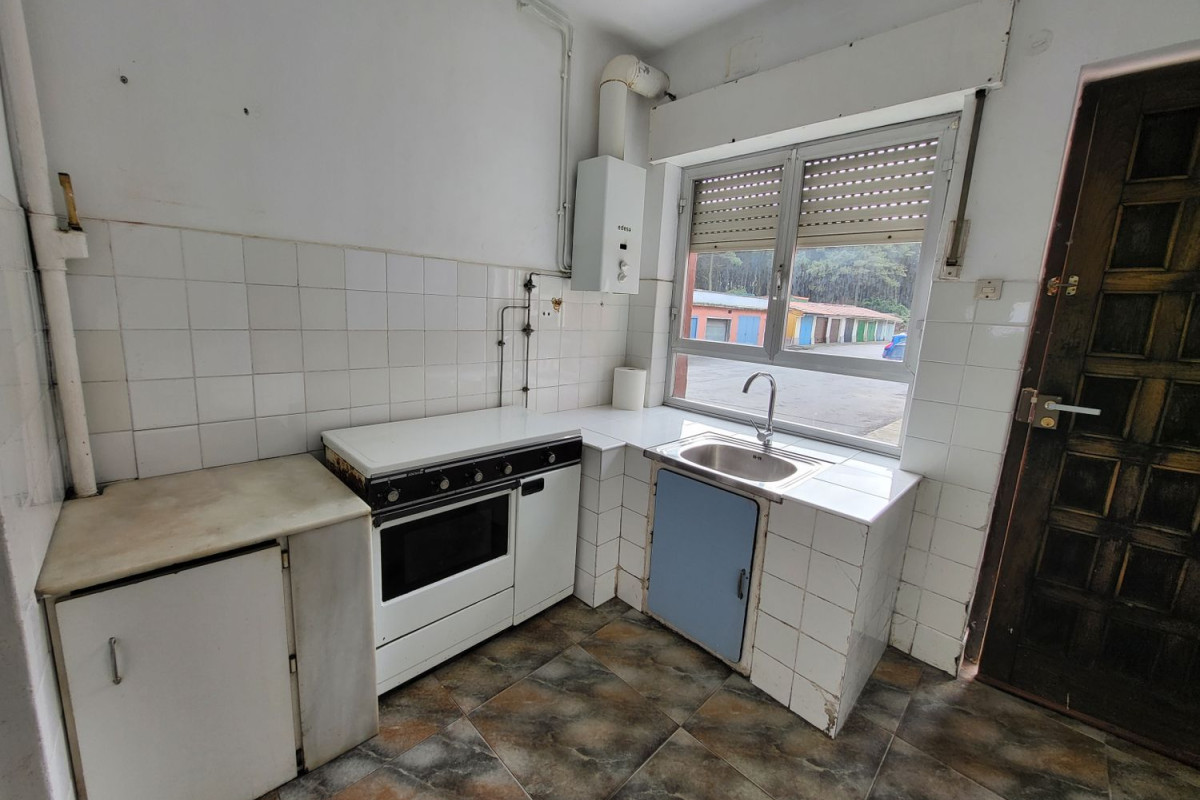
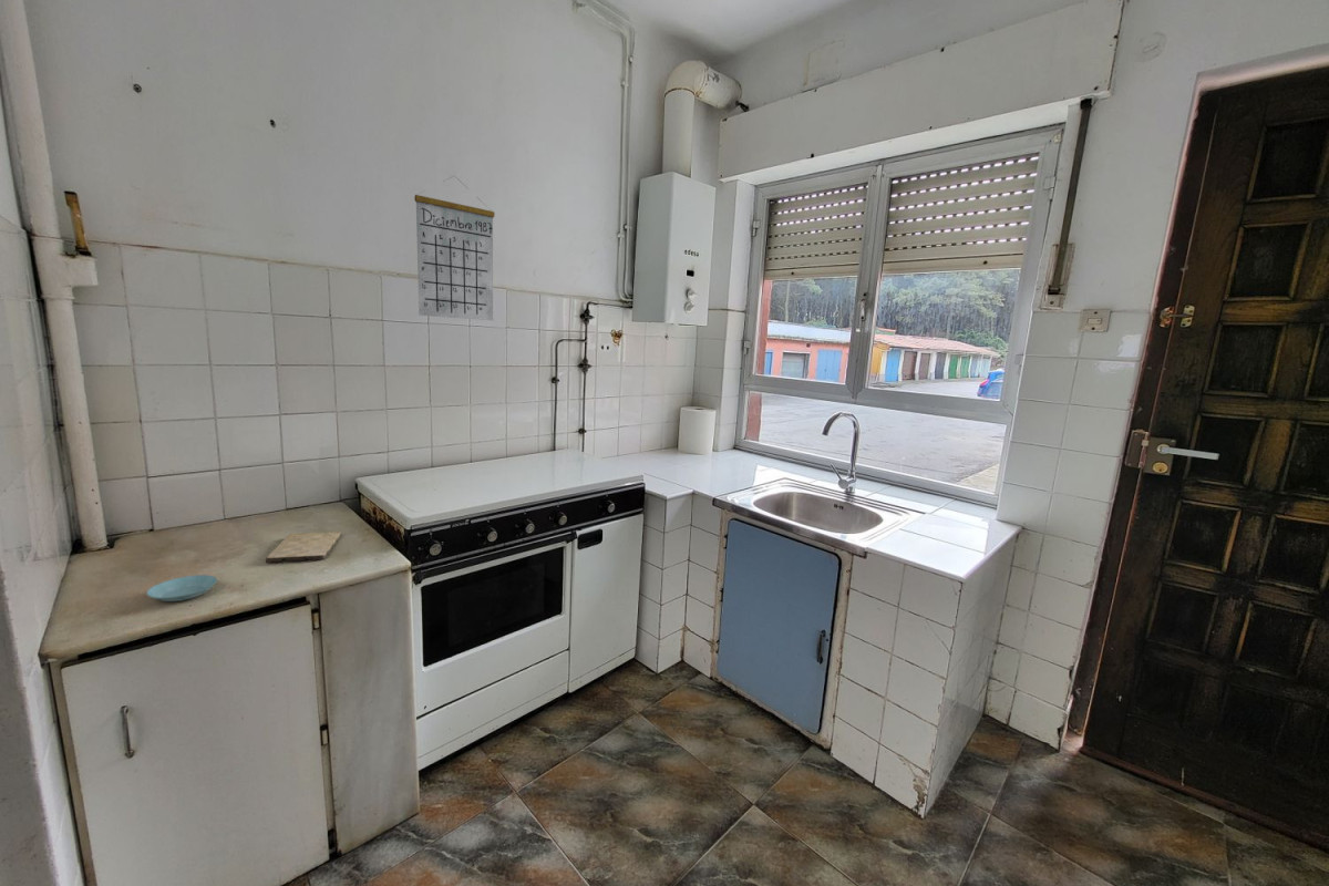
+ calendar [413,175,496,321]
+ saucer [145,574,218,602]
+ cutting board [265,530,342,564]
